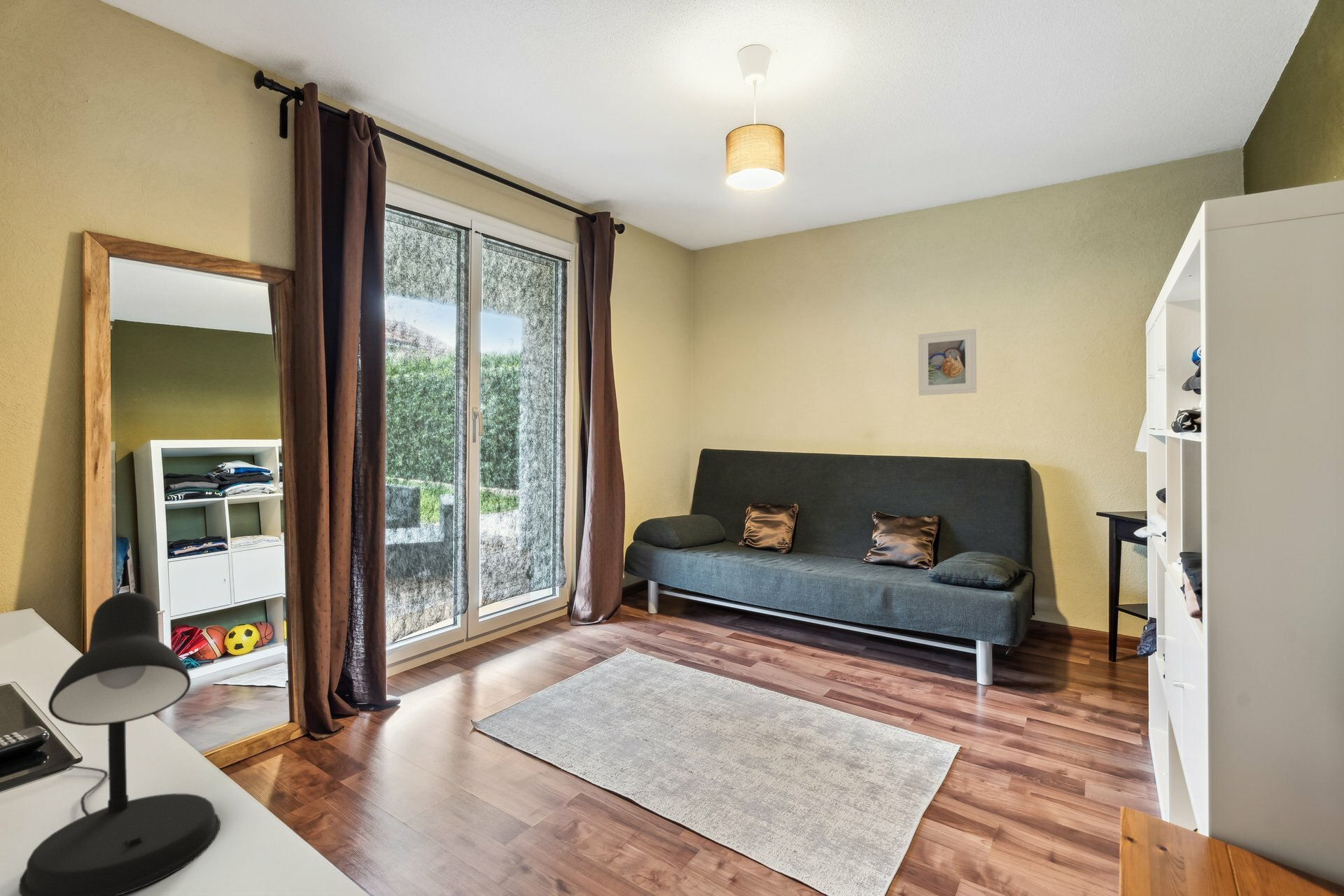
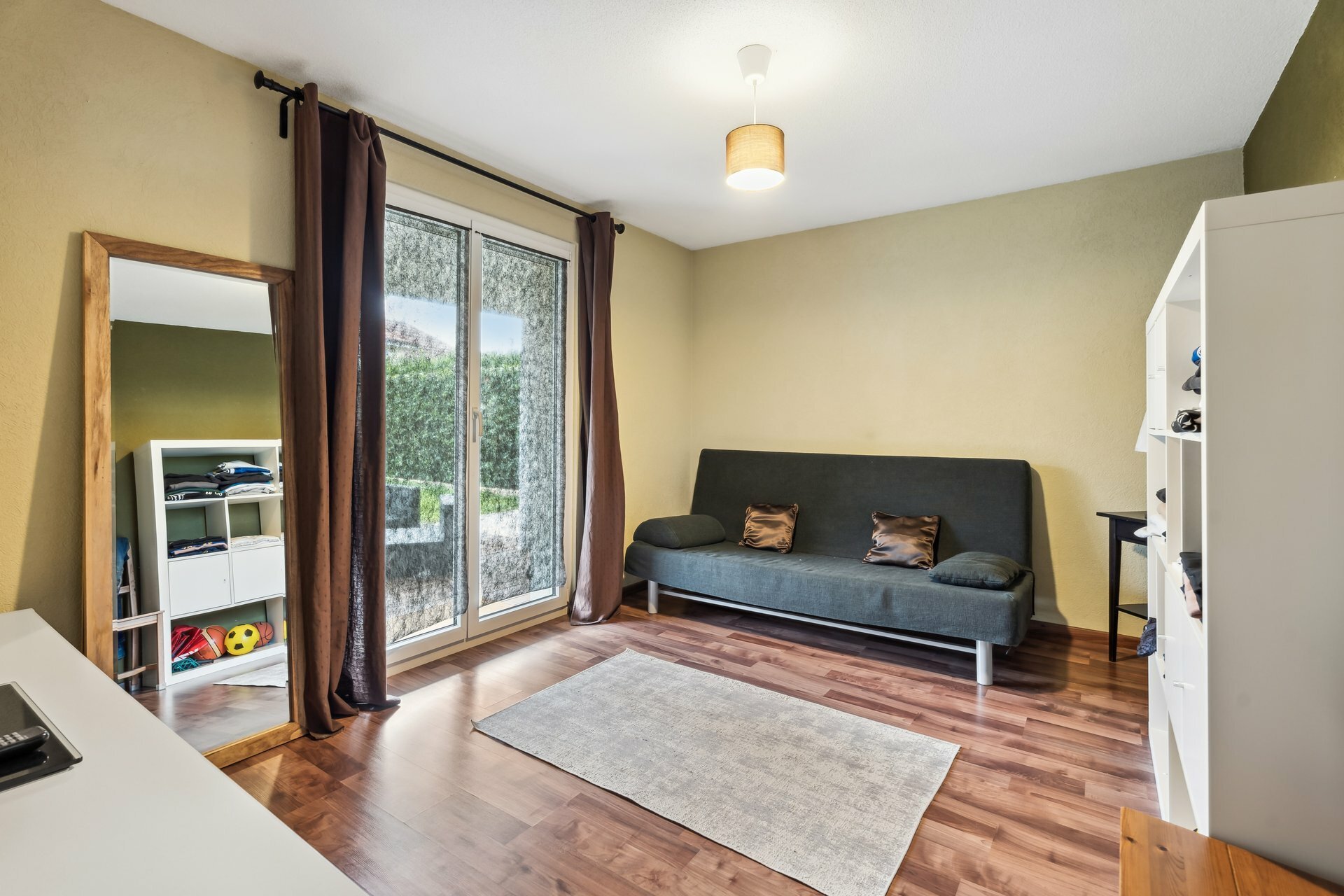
- desk lamp [18,591,221,896]
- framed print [918,328,977,396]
